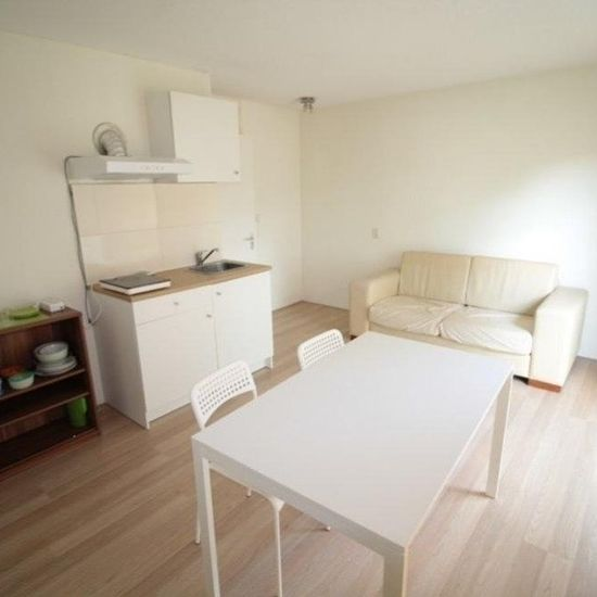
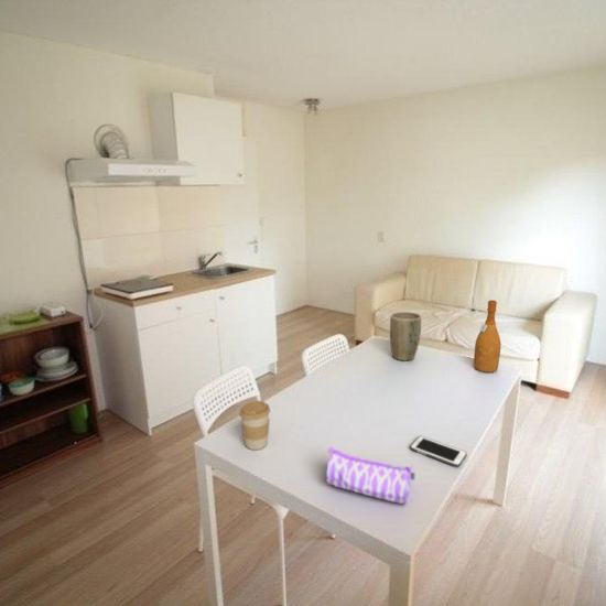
+ plant pot [389,311,422,361]
+ pencil case [325,446,415,505]
+ wine bottle [473,300,502,374]
+ coffee cup [238,400,271,451]
+ cell phone [409,435,468,468]
